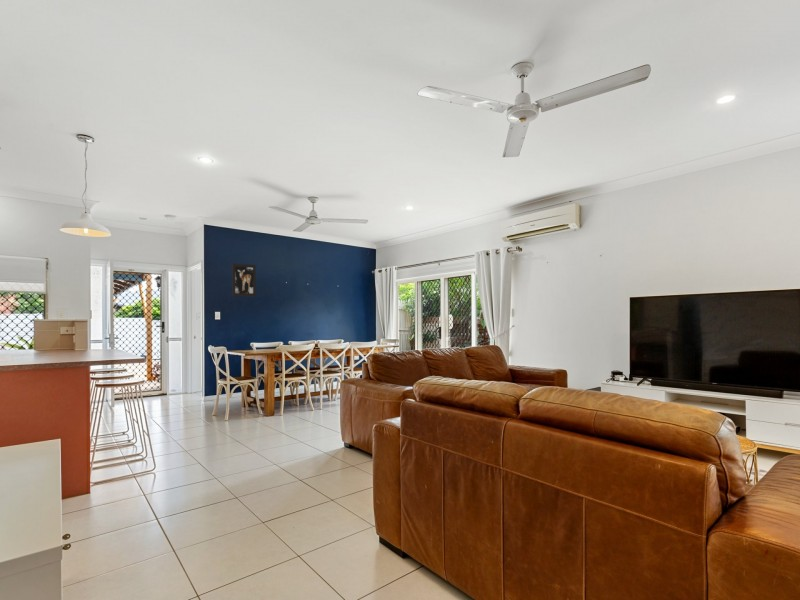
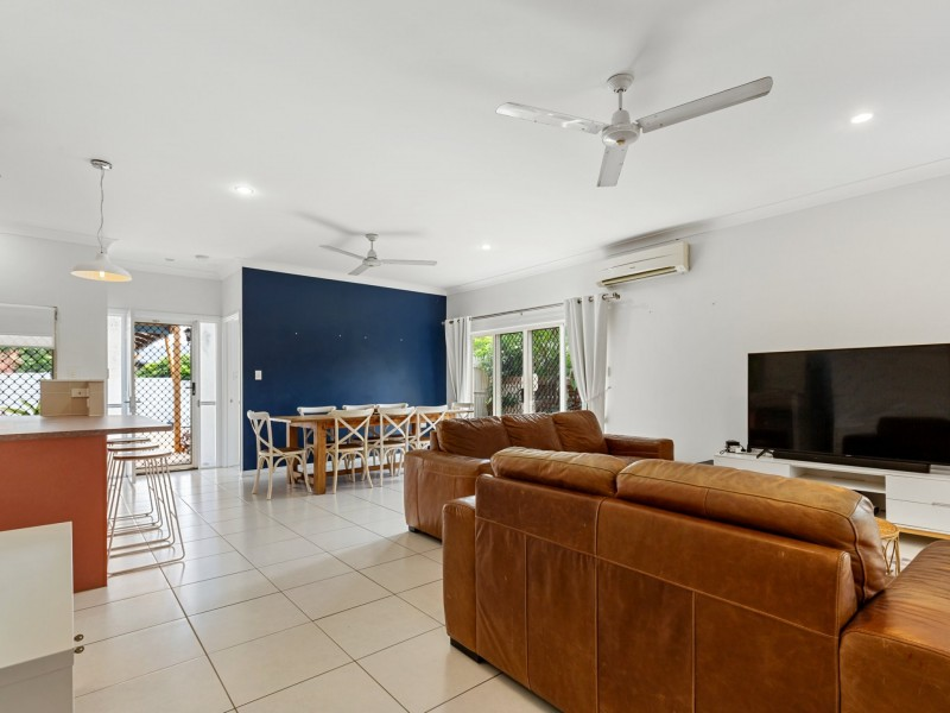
- wall art [231,263,257,297]
